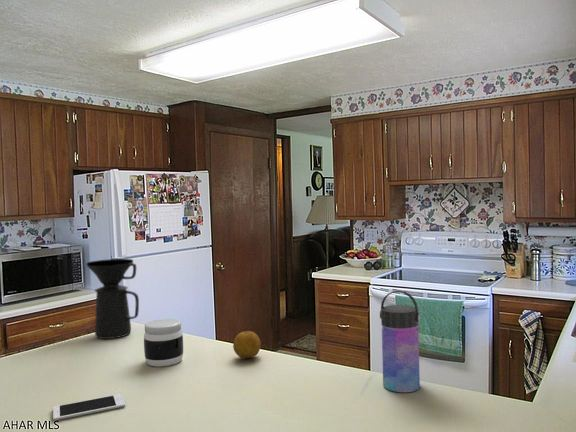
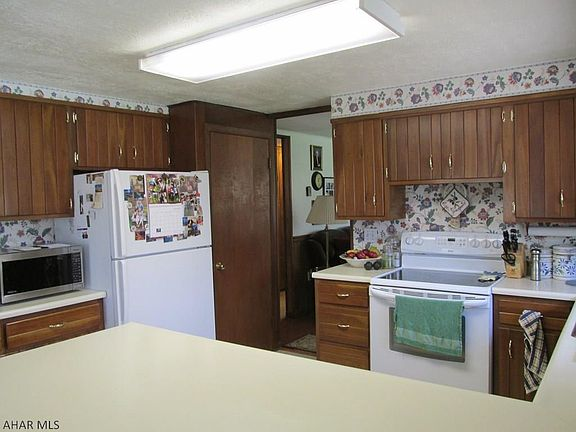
- coffee maker [86,258,140,340]
- water bottle [379,289,421,393]
- jar [143,318,184,367]
- fruit [232,330,262,359]
- cell phone [52,393,126,422]
